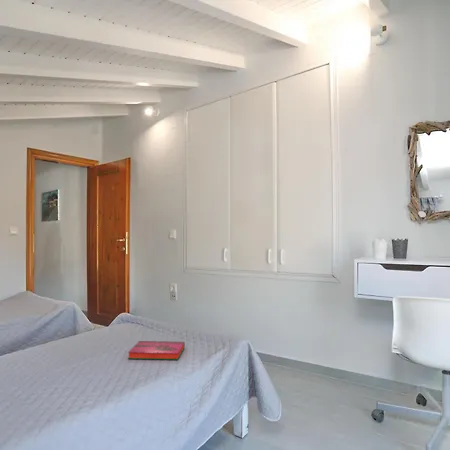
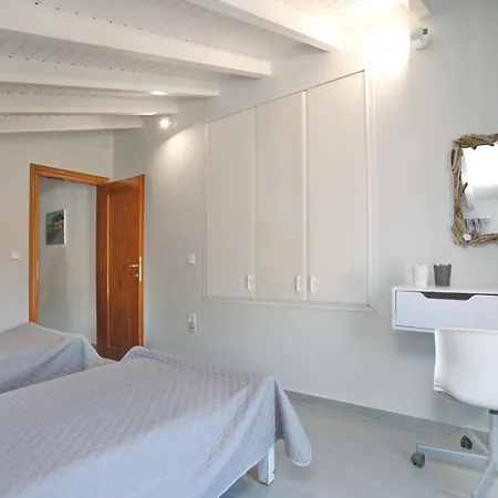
- hardback book [127,340,186,360]
